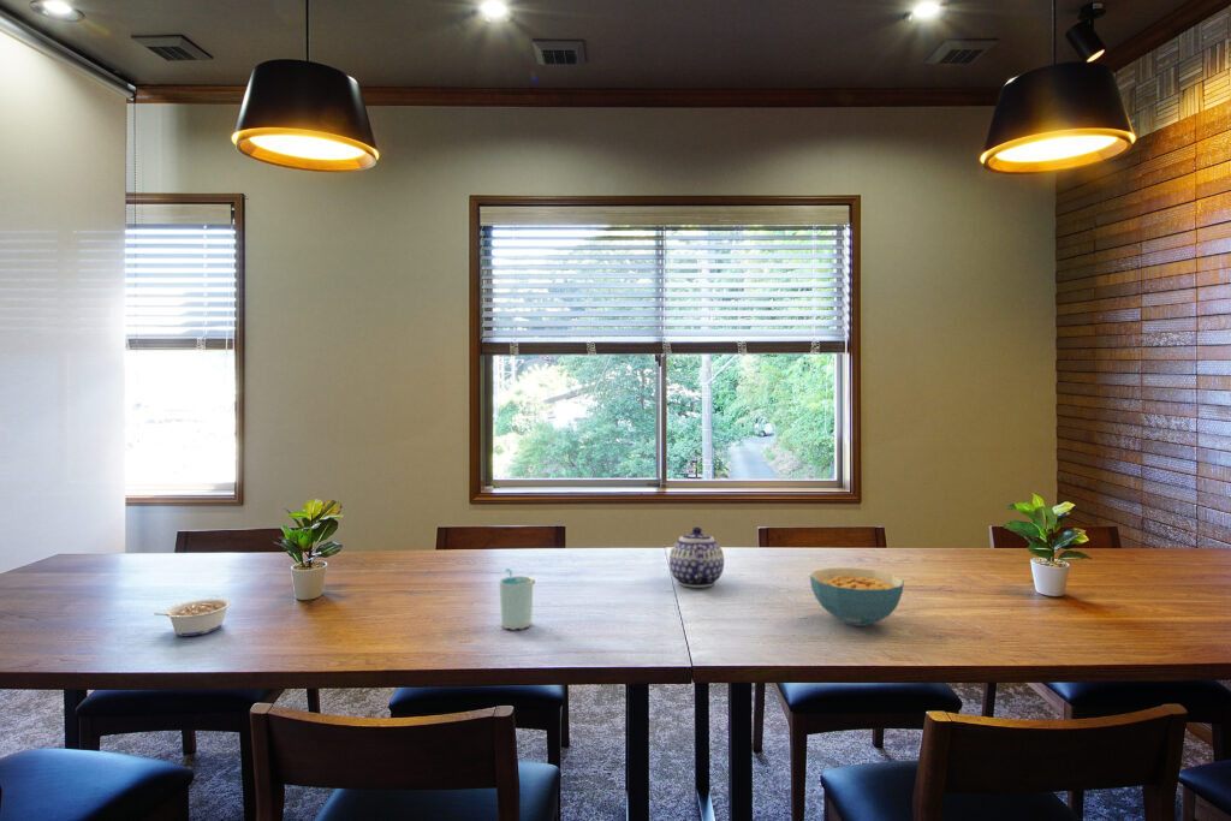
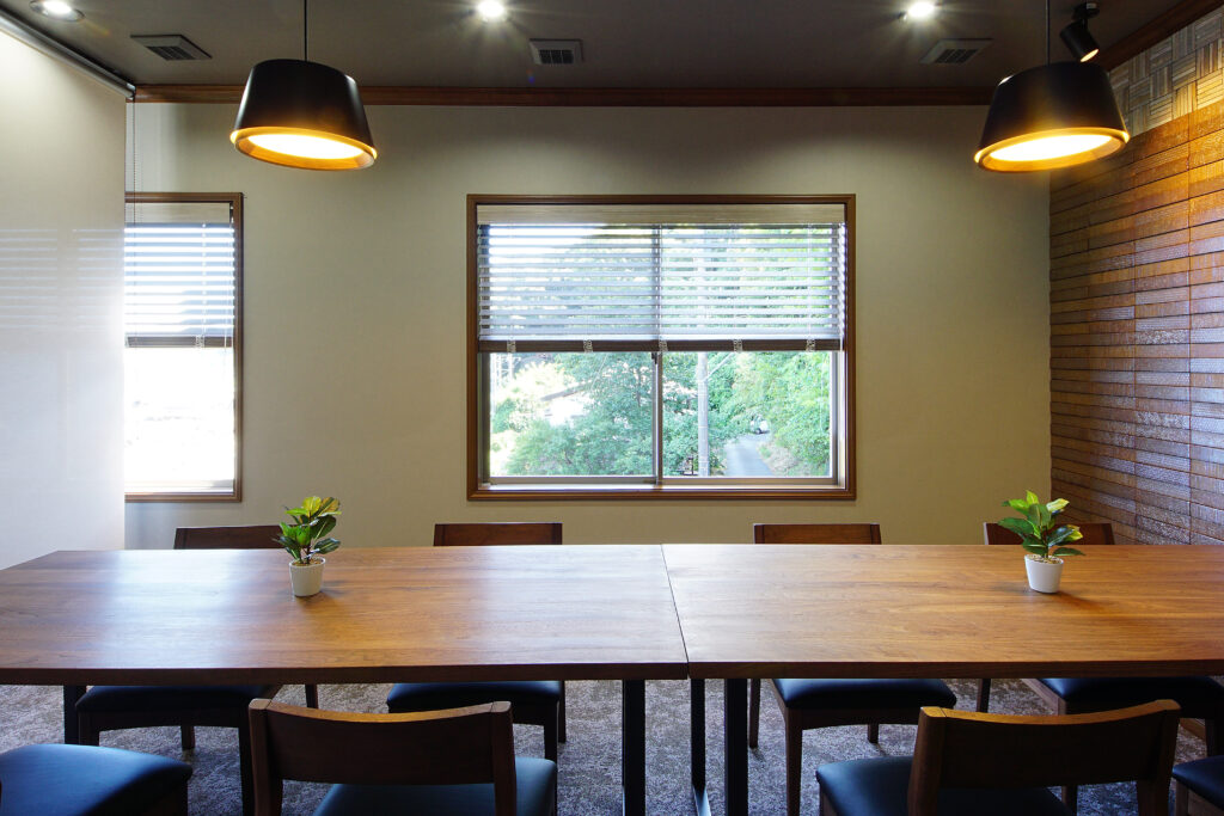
- legume [151,597,233,637]
- cup [499,567,536,631]
- teapot [668,526,725,589]
- cereal bowl [809,566,905,627]
